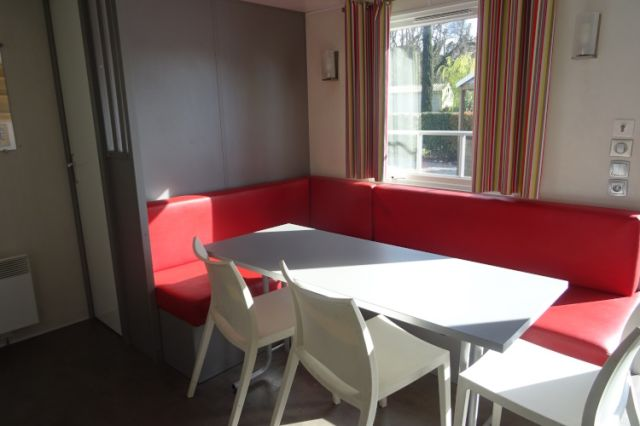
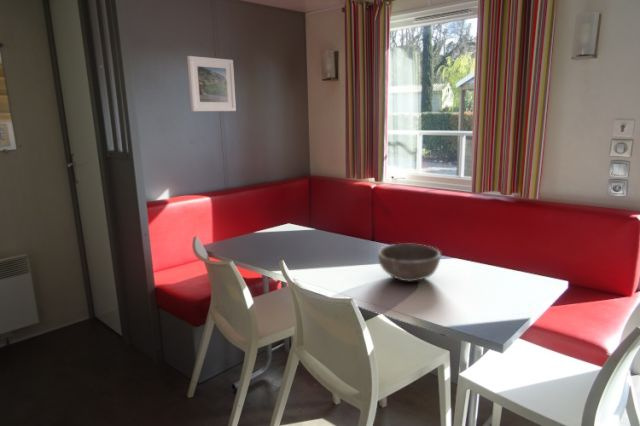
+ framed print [186,55,237,112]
+ bowl [377,243,442,283]
